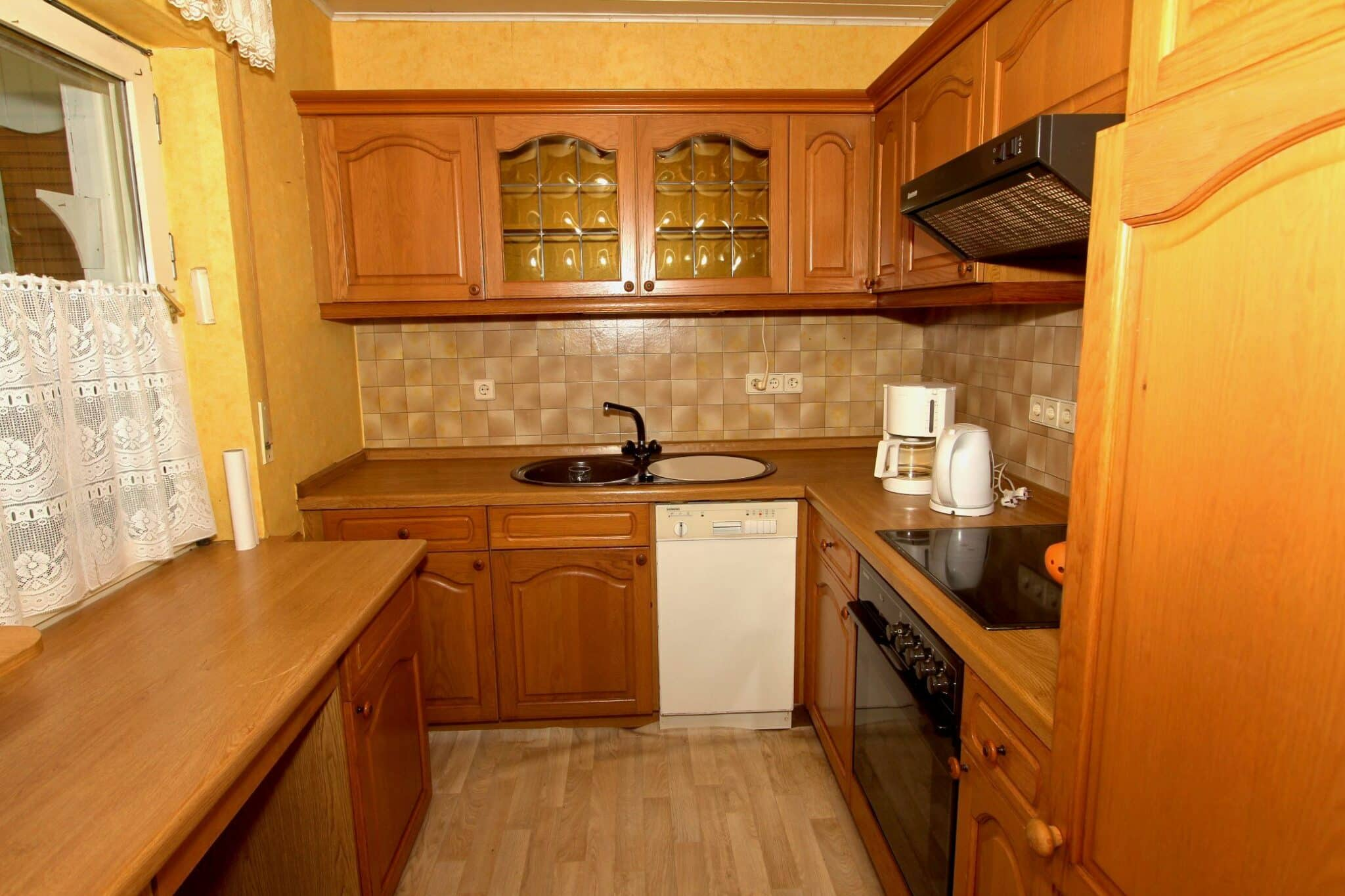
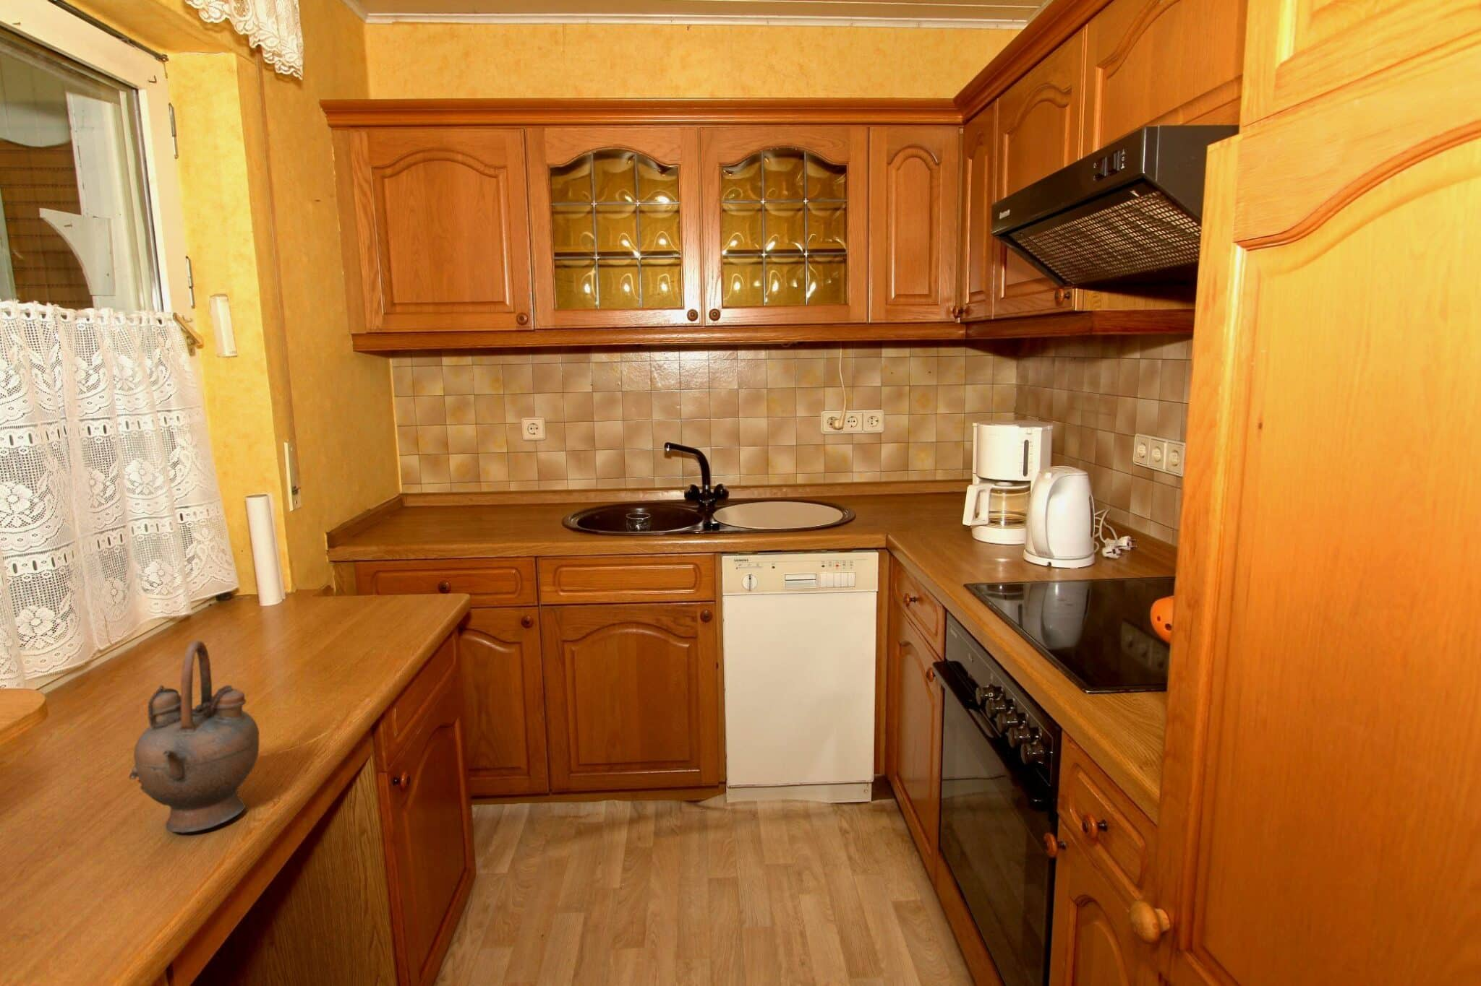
+ teapot [128,640,260,833]
